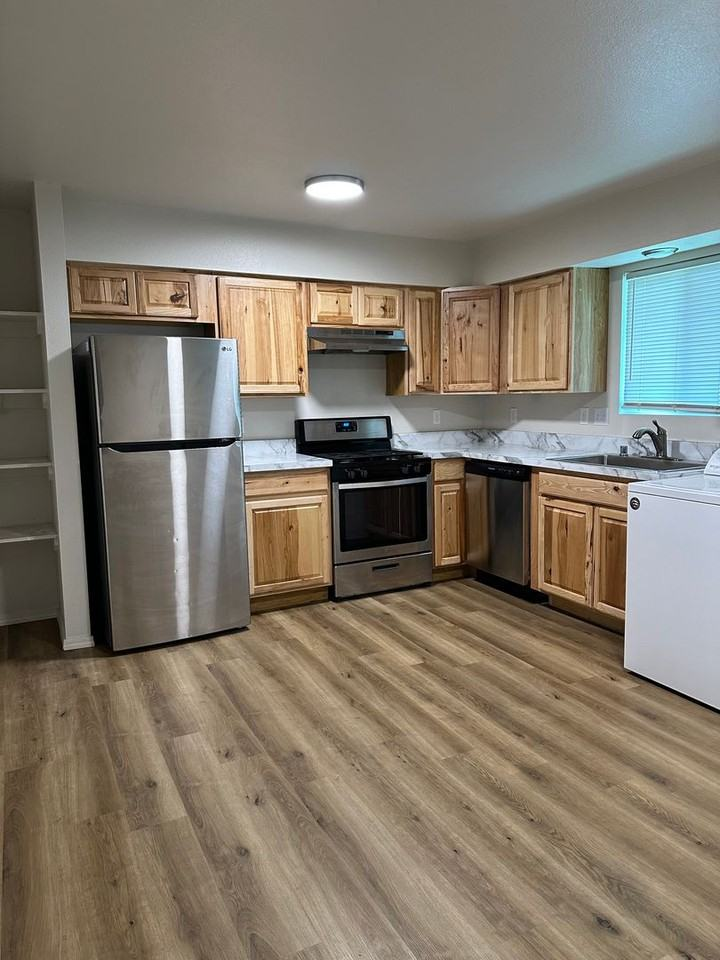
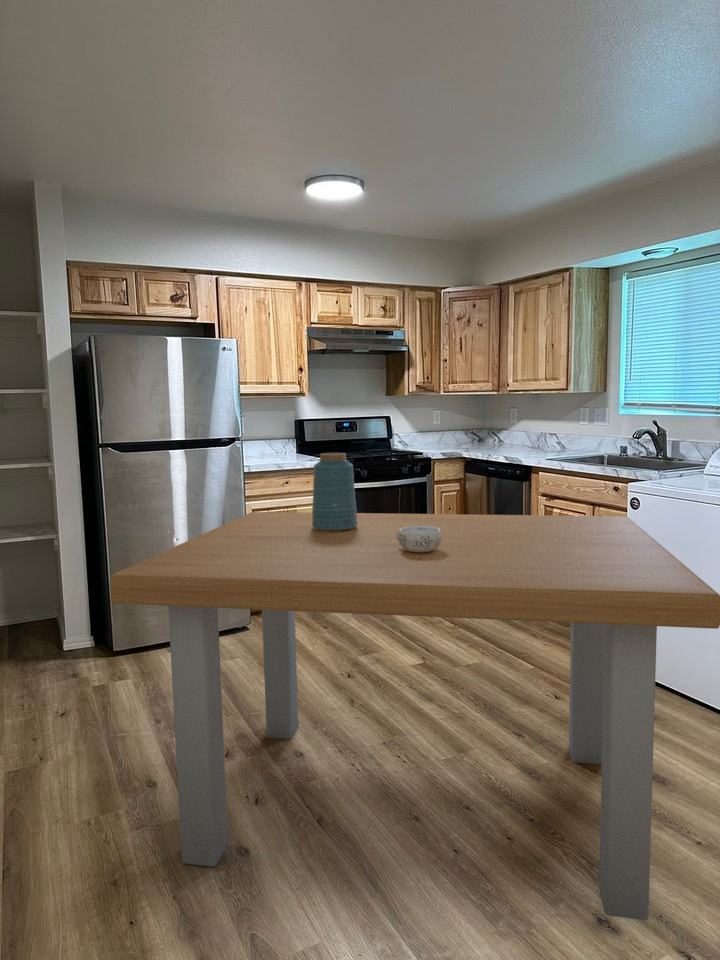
+ dining table [109,511,720,921]
+ decorative bowl [396,526,442,553]
+ vase [311,452,358,532]
